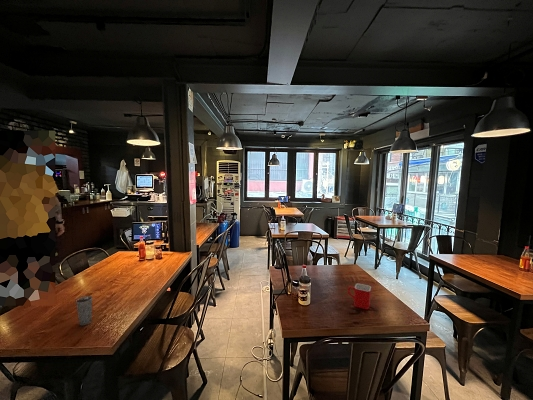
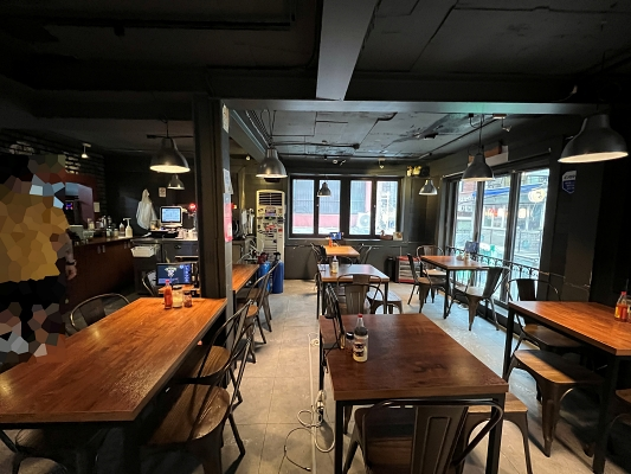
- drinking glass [75,295,93,327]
- mug [347,283,372,310]
